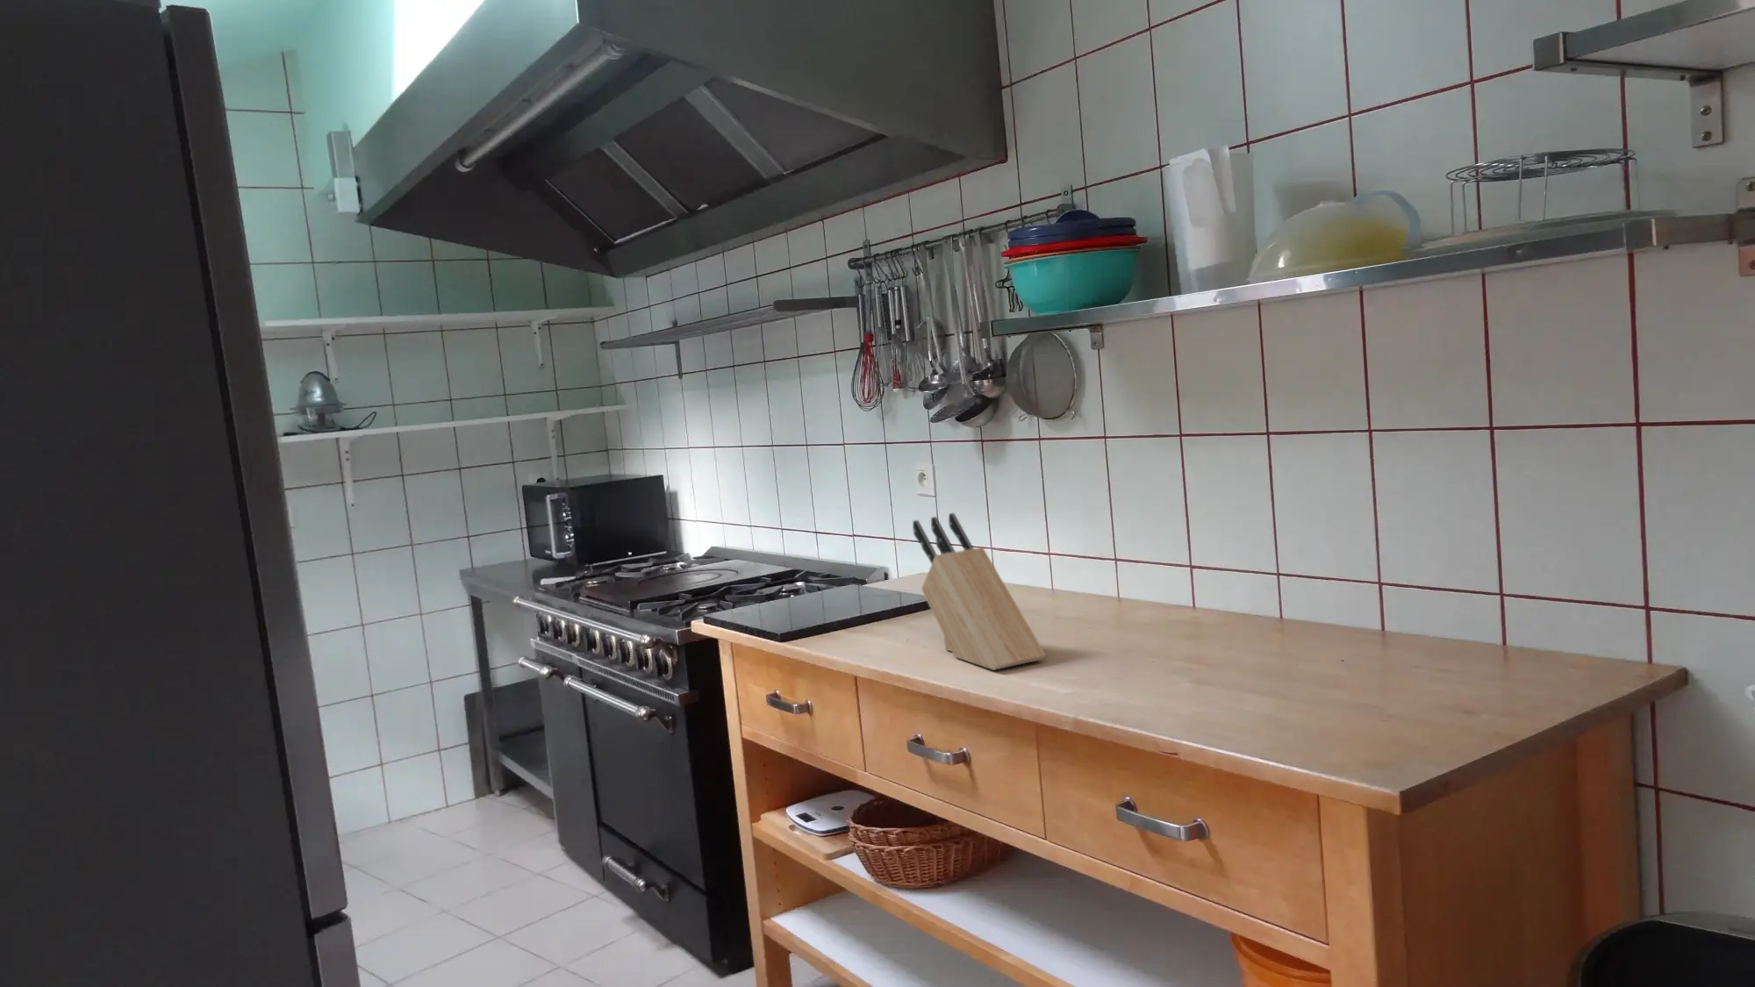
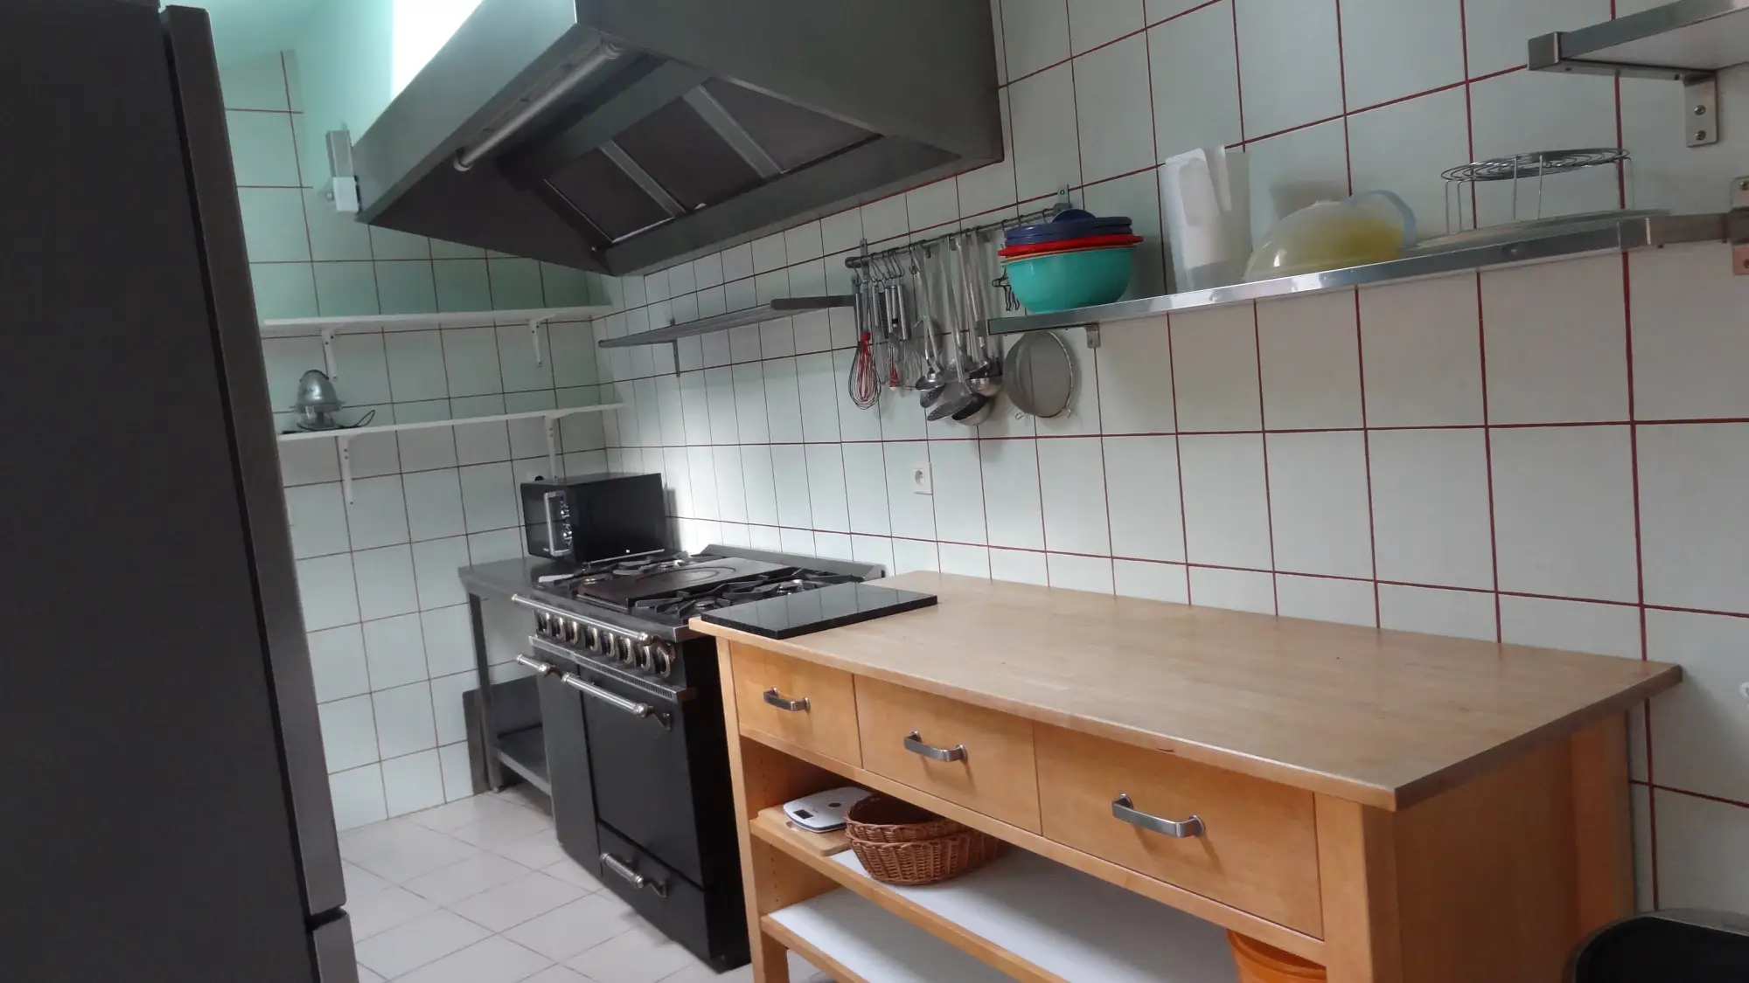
- knife block [911,512,1047,671]
